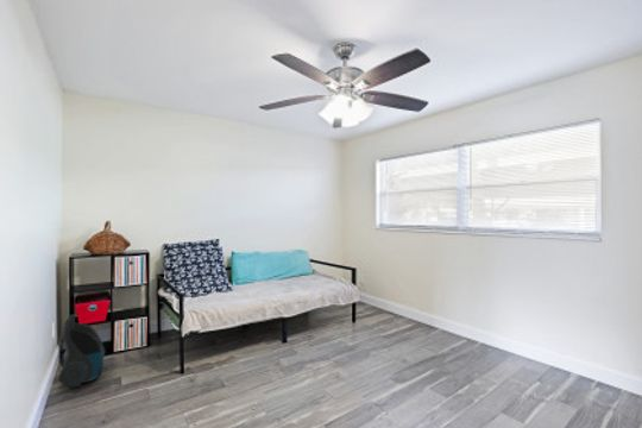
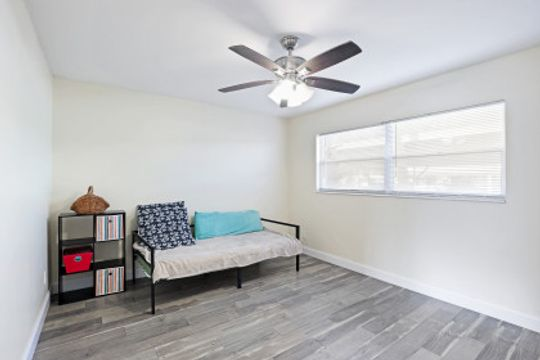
- vacuum cleaner [58,314,106,390]
